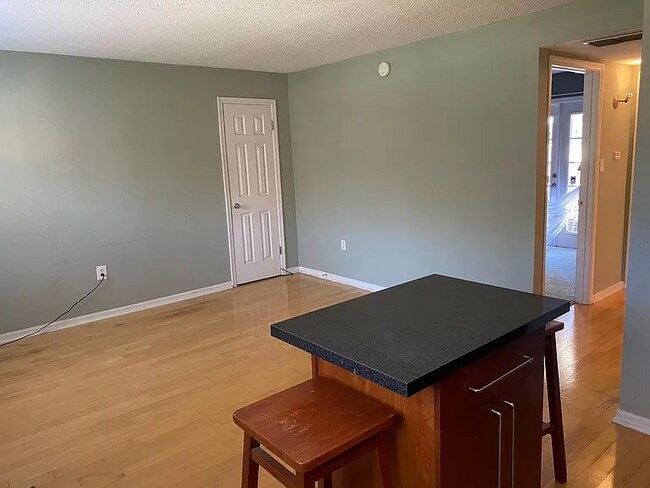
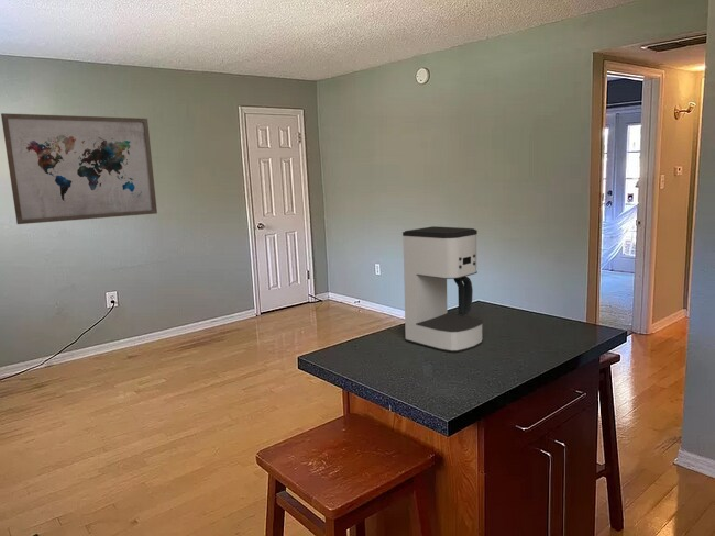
+ wall art [0,112,158,225]
+ coffee maker [402,225,484,354]
